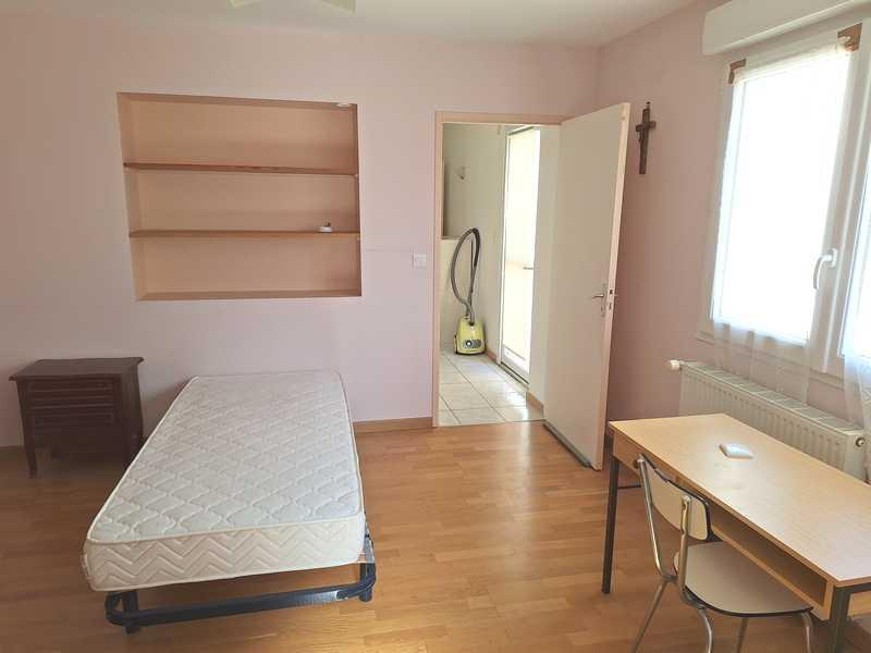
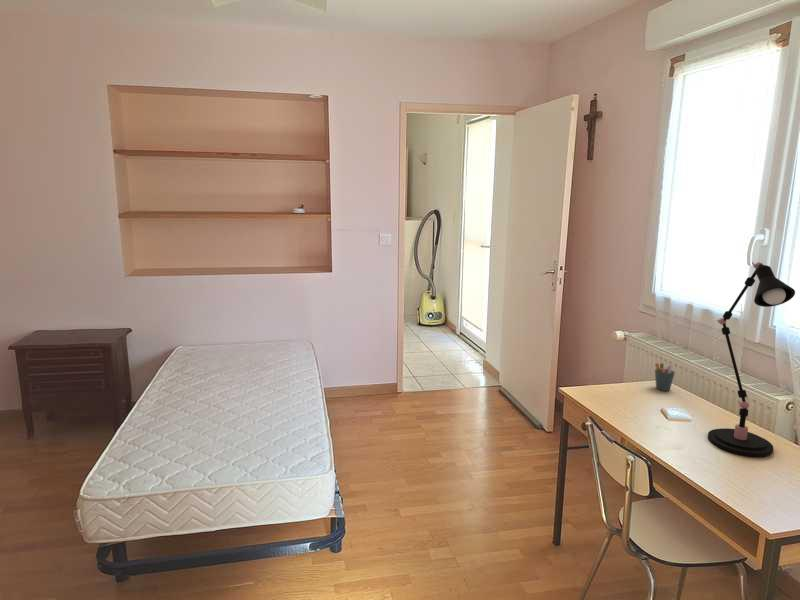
+ pen holder [654,362,676,392]
+ desk lamp [707,261,796,457]
